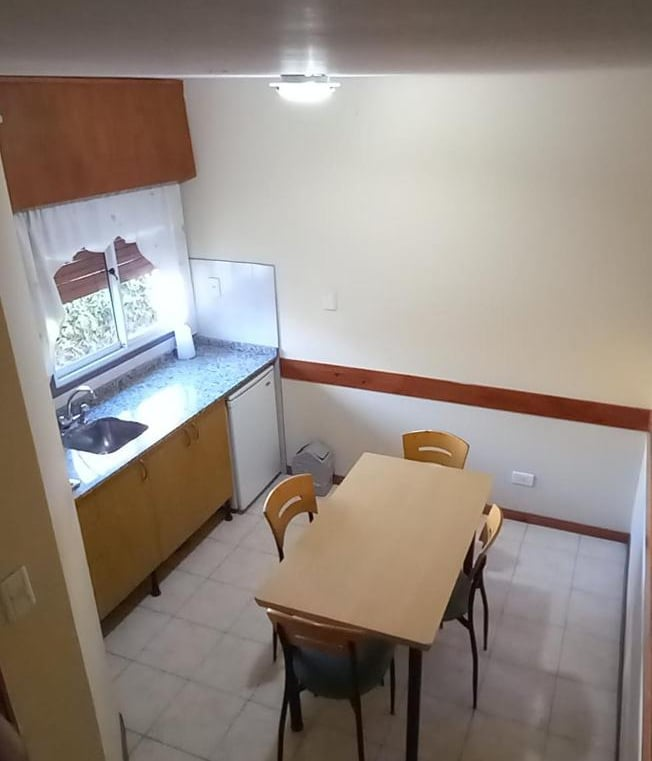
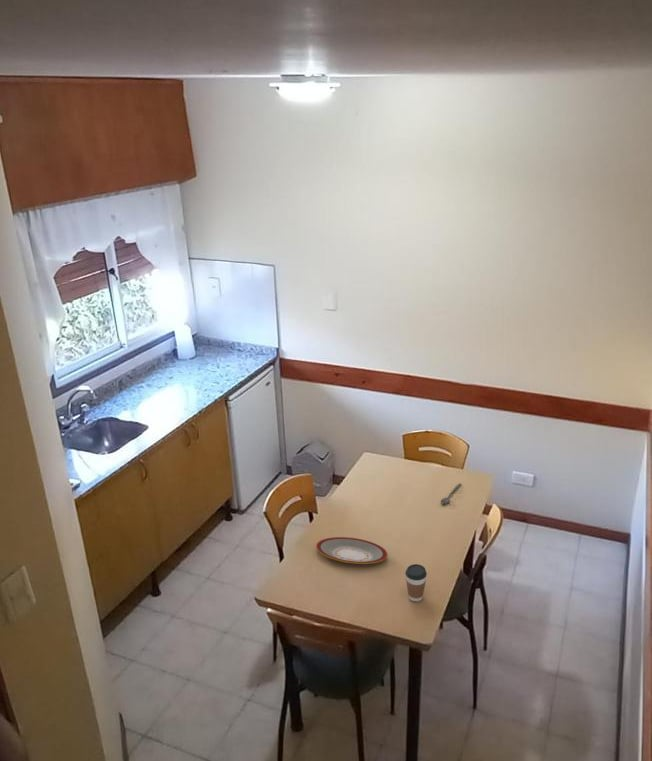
+ plate [315,536,388,565]
+ coffee cup [404,563,428,602]
+ spoon [440,482,463,504]
